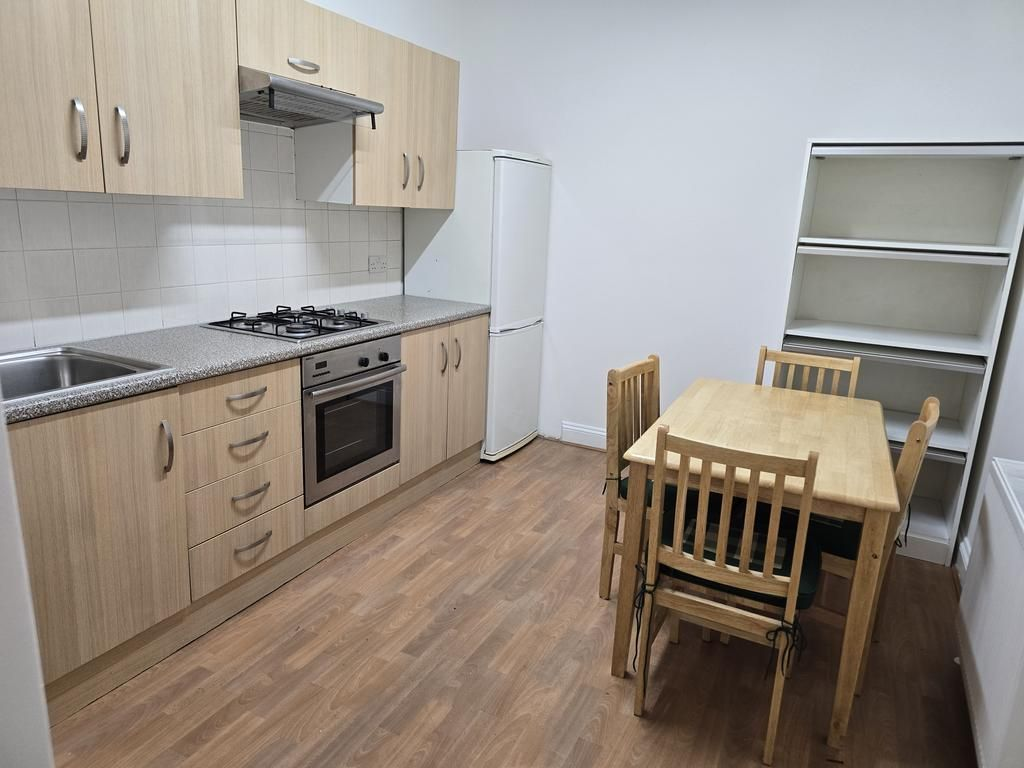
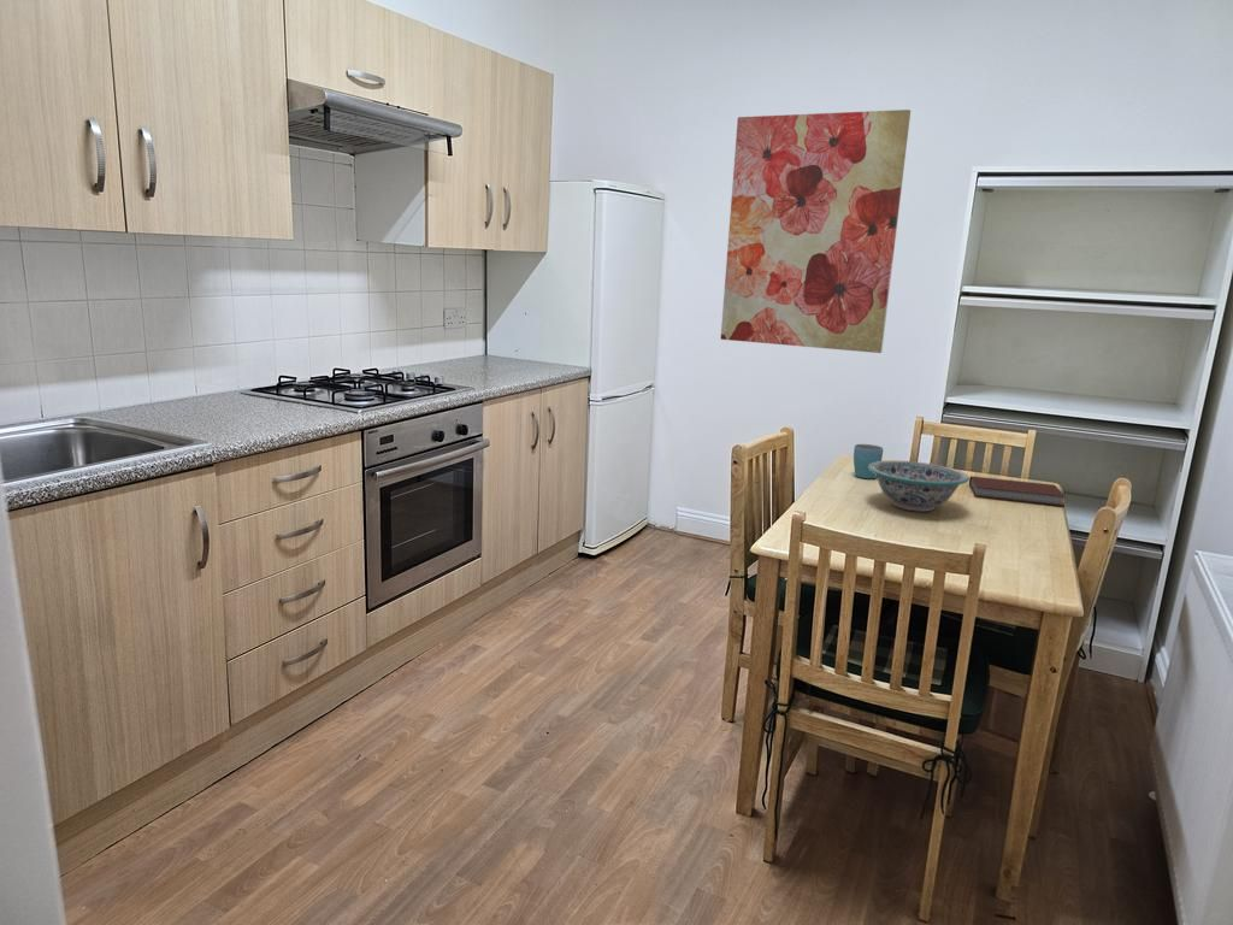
+ wall art [719,108,912,354]
+ mug [853,443,884,479]
+ book [968,475,1067,507]
+ decorative bowl [868,459,971,513]
